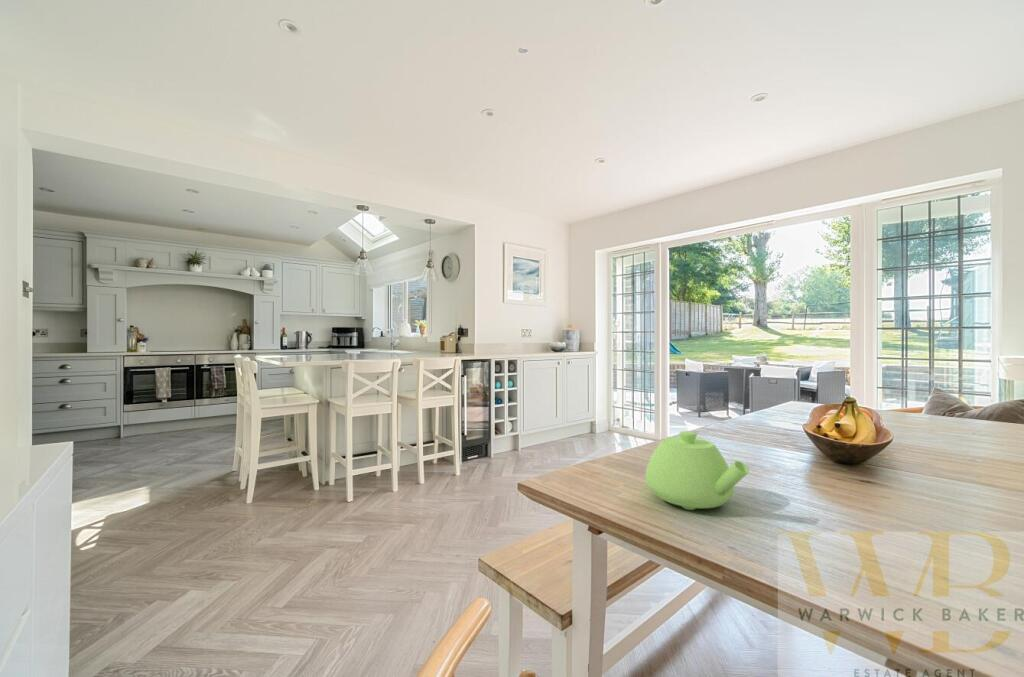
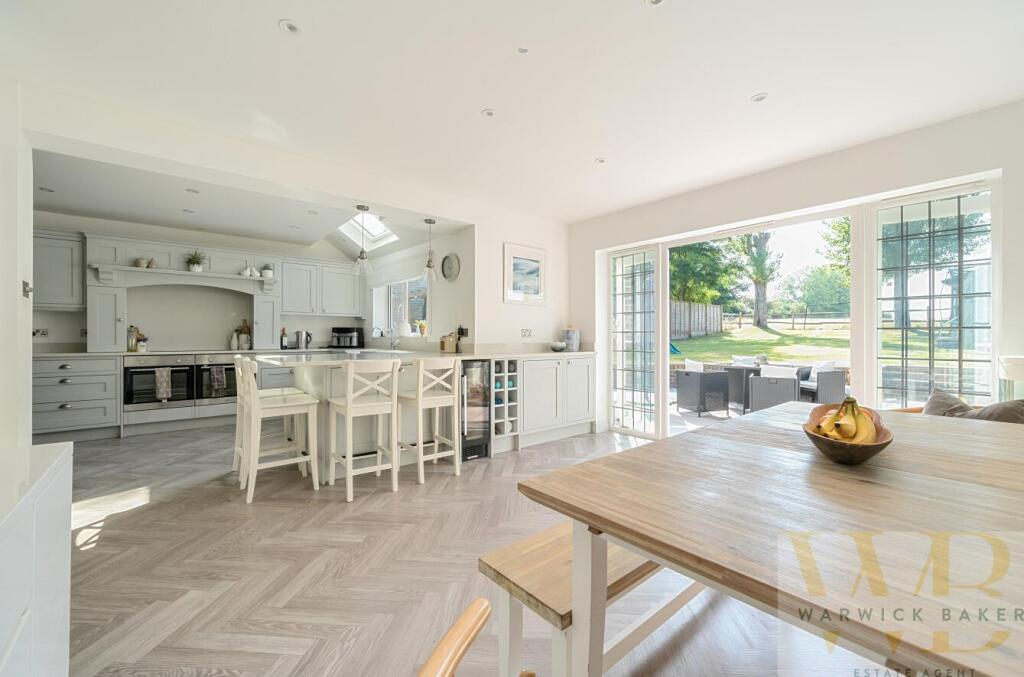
- teapot [645,430,750,511]
